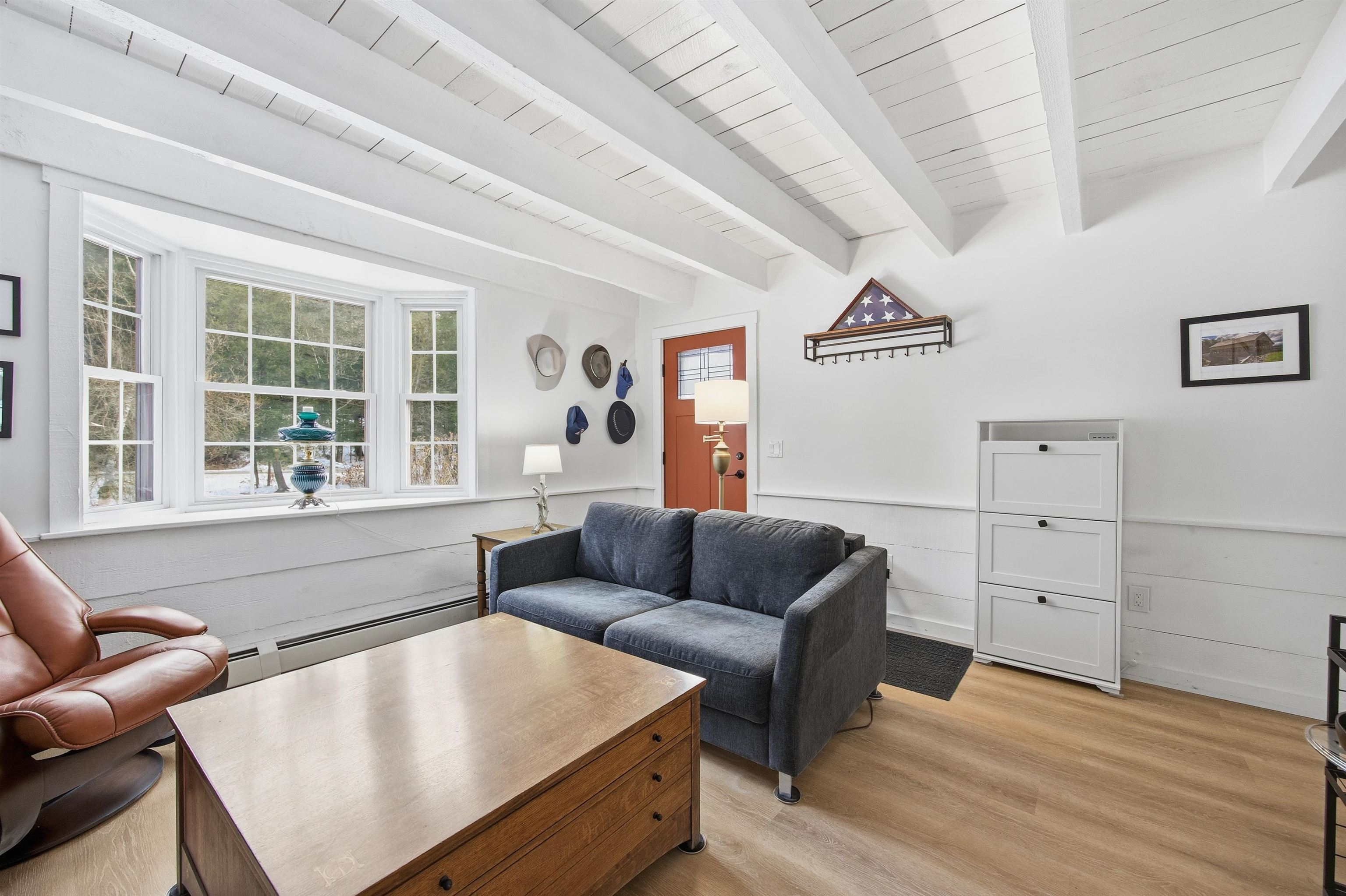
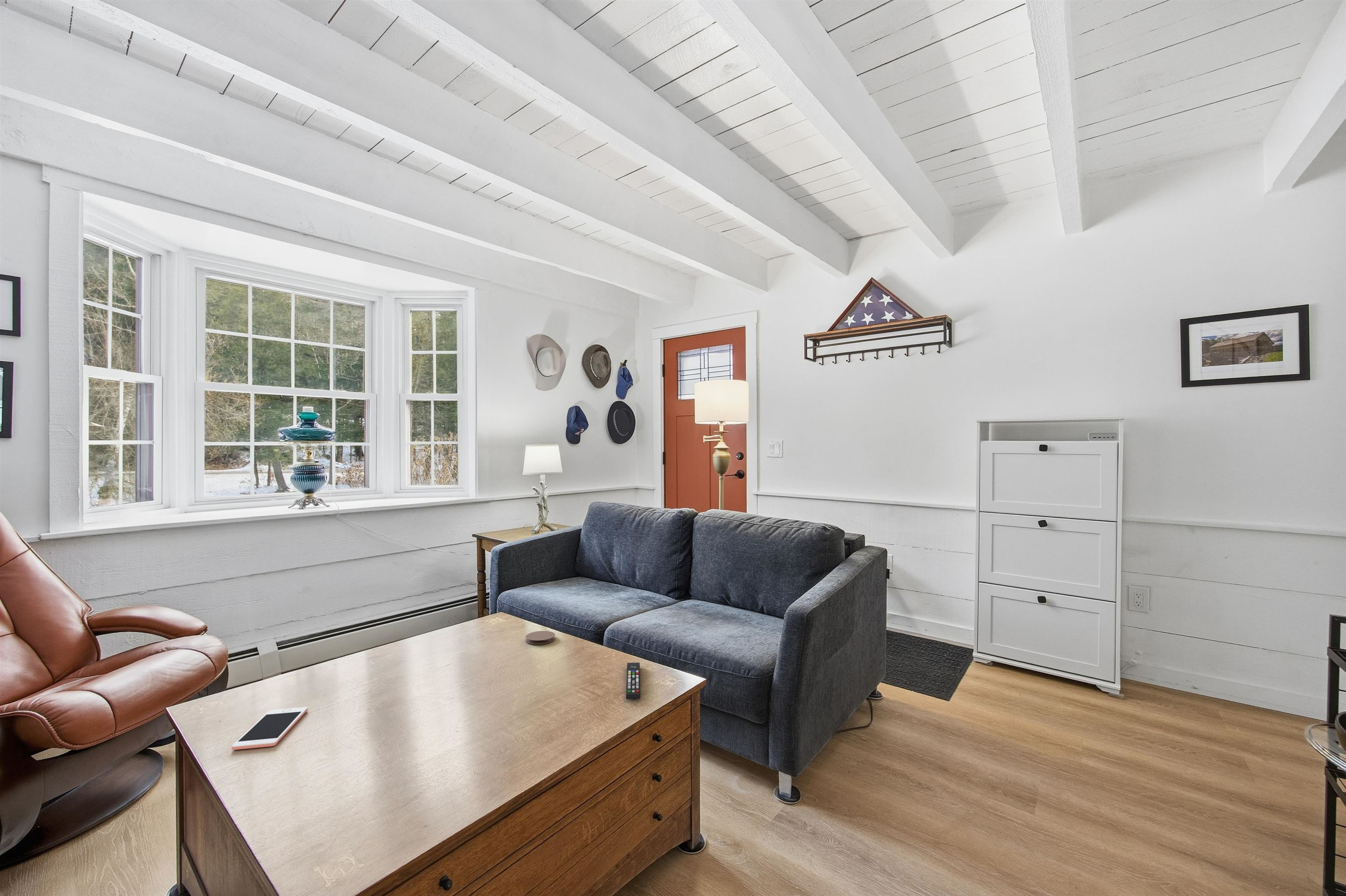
+ coaster [525,631,556,645]
+ cell phone [231,707,308,750]
+ remote control [626,662,641,700]
